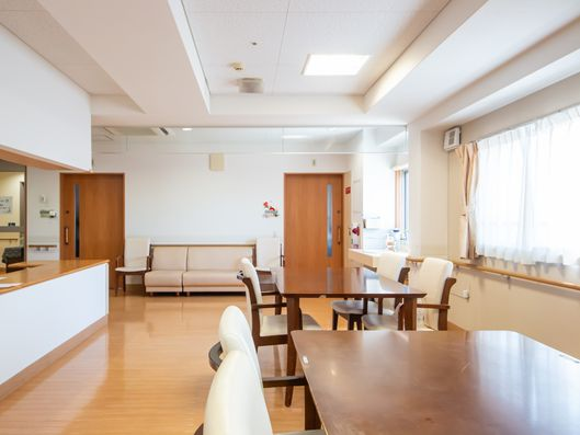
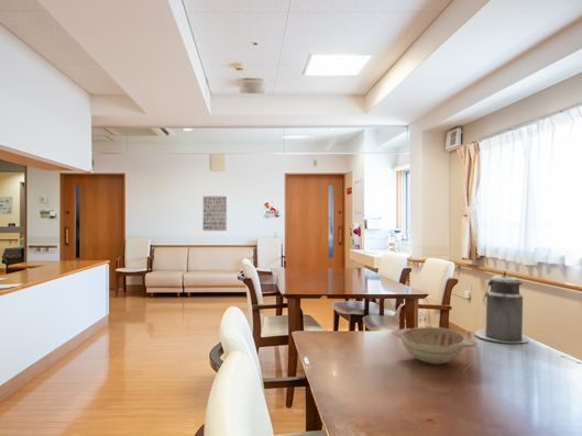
+ wall art [201,195,228,232]
+ canister [474,269,529,344]
+ decorative bowl [392,326,479,365]
